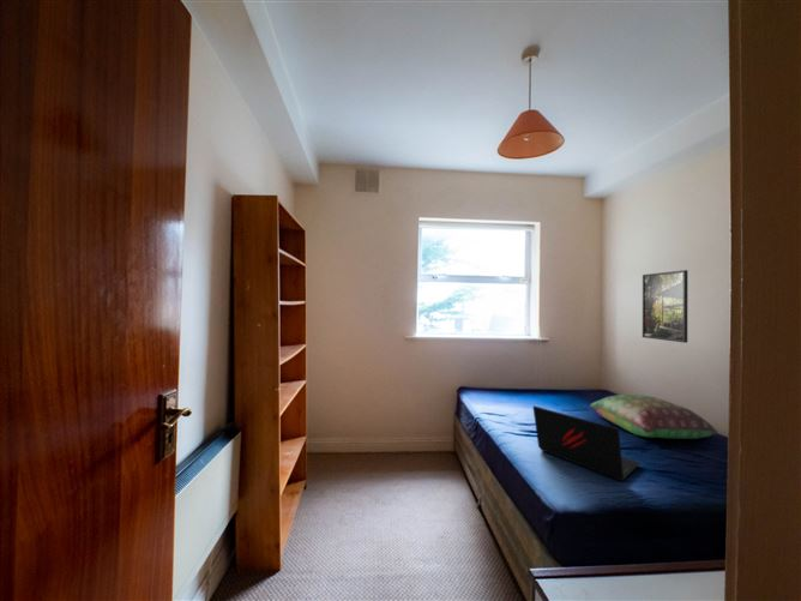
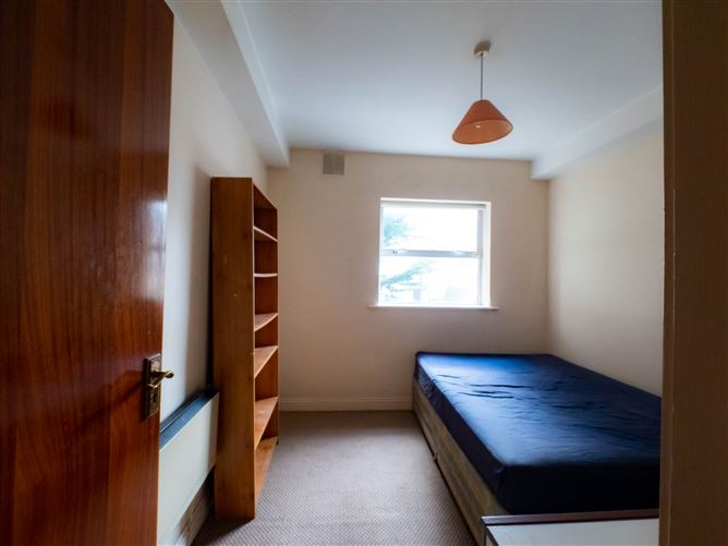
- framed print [642,269,688,344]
- pillow [589,393,719,440]
- laptop [532,404,642,482]
